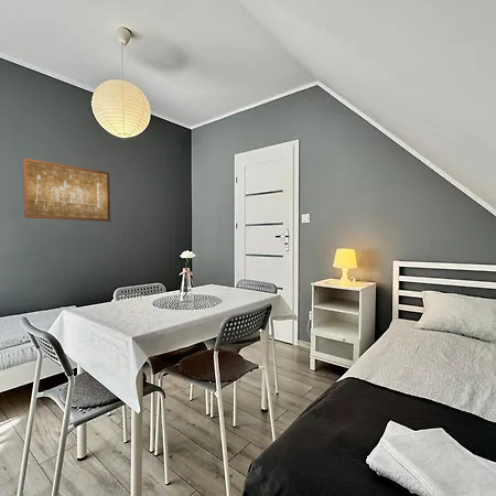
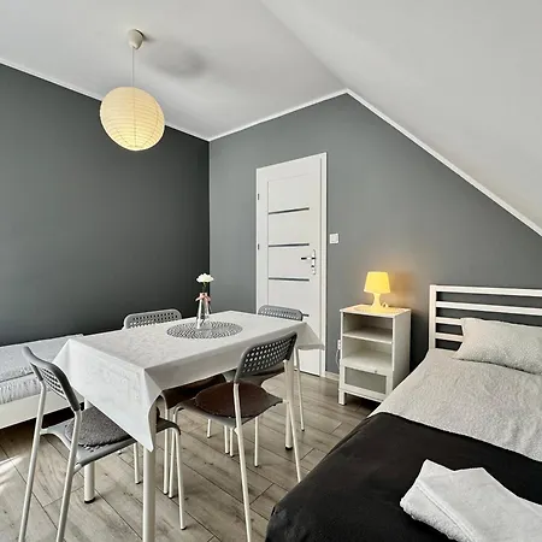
- wall art [22,157,111,223]
